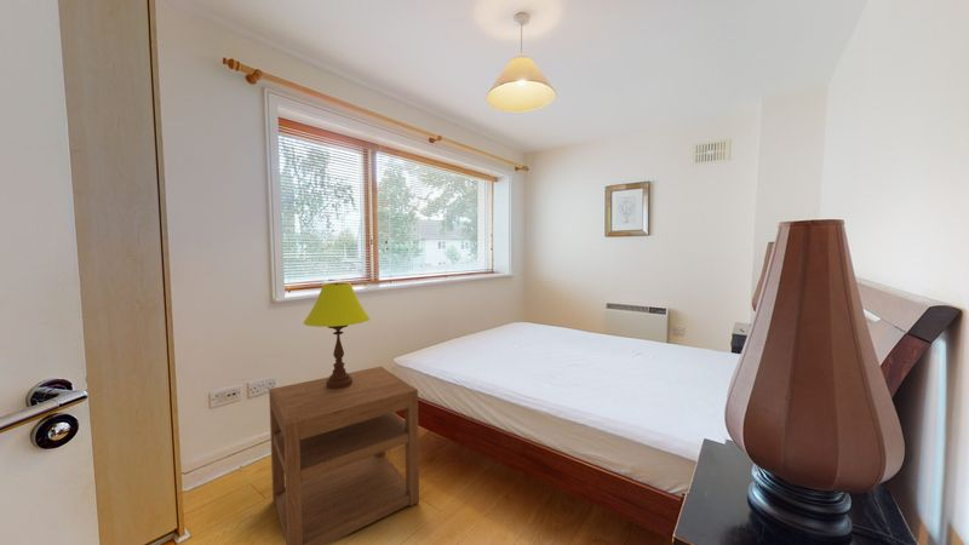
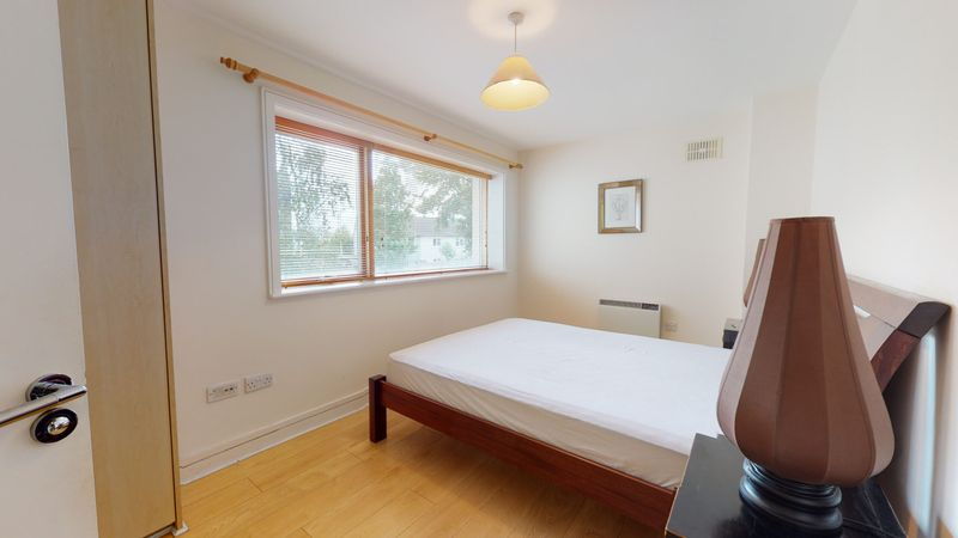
- table lamp [303,282,372,389]
- nightstand [268,366,420,545]
